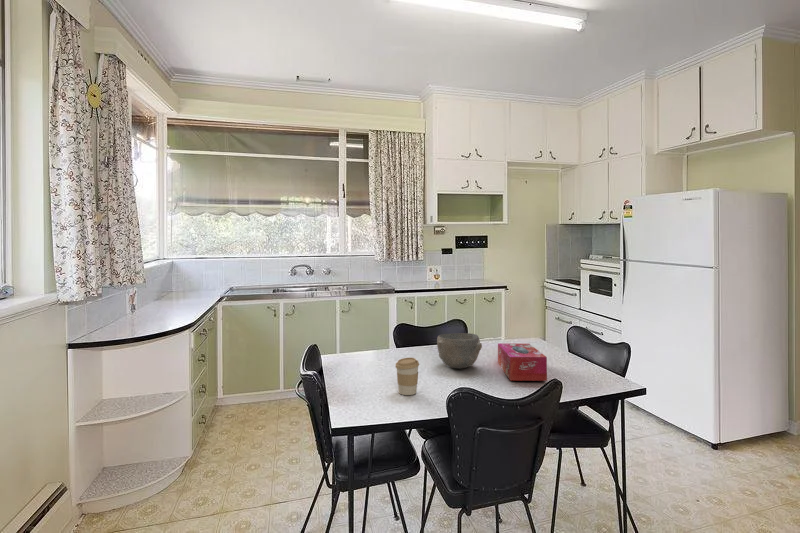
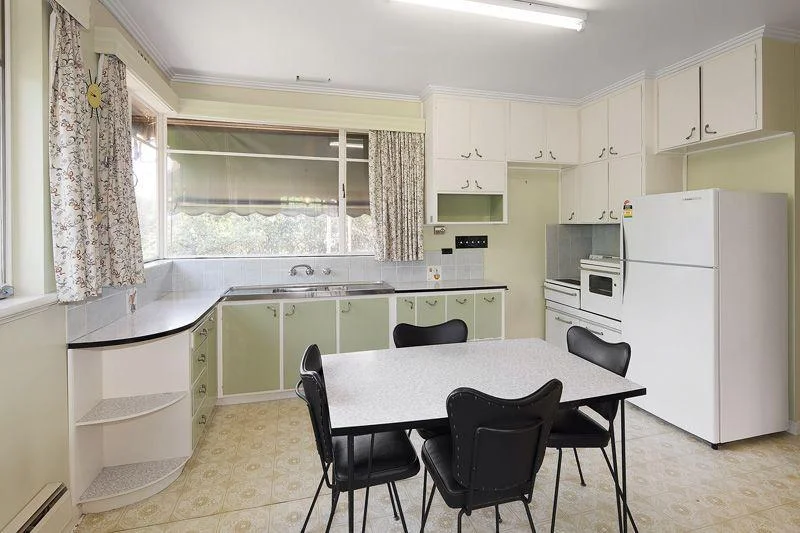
- coffee cup [394,357,420,396]
- tissue box [497,343,548,382]
- bowl [436,332,483,369]
